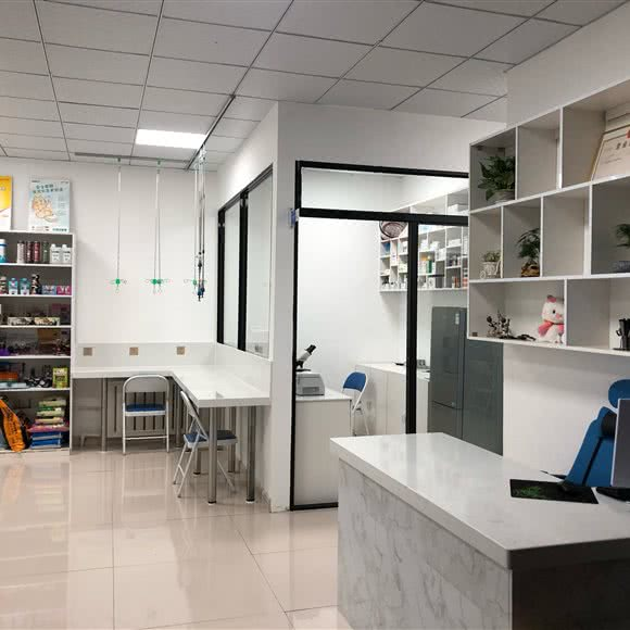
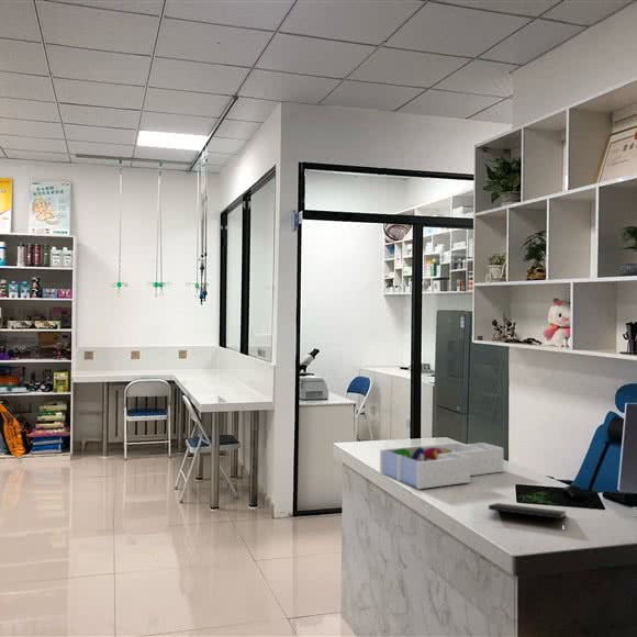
+ desk organizer [379,442,504,490]
+ notepad [488,502,567,524]
